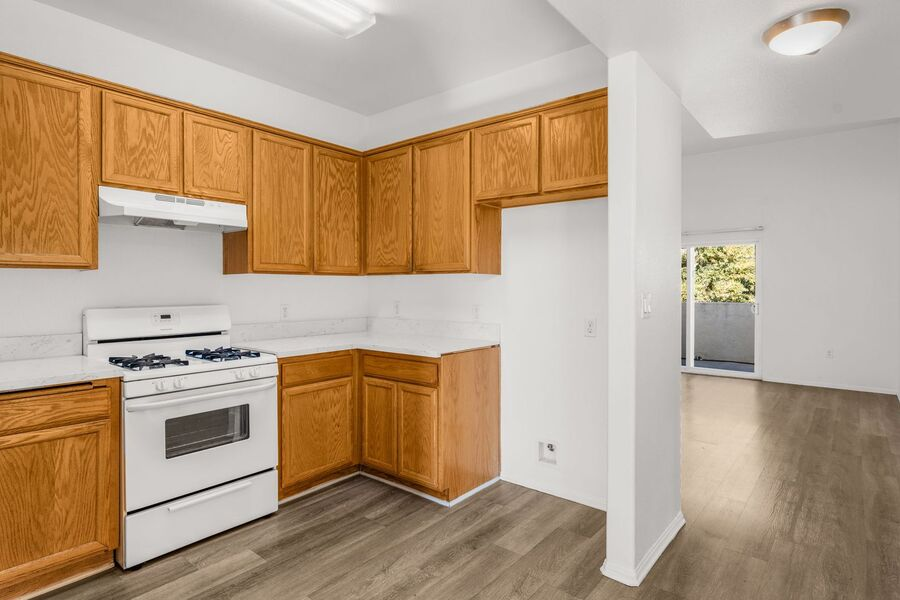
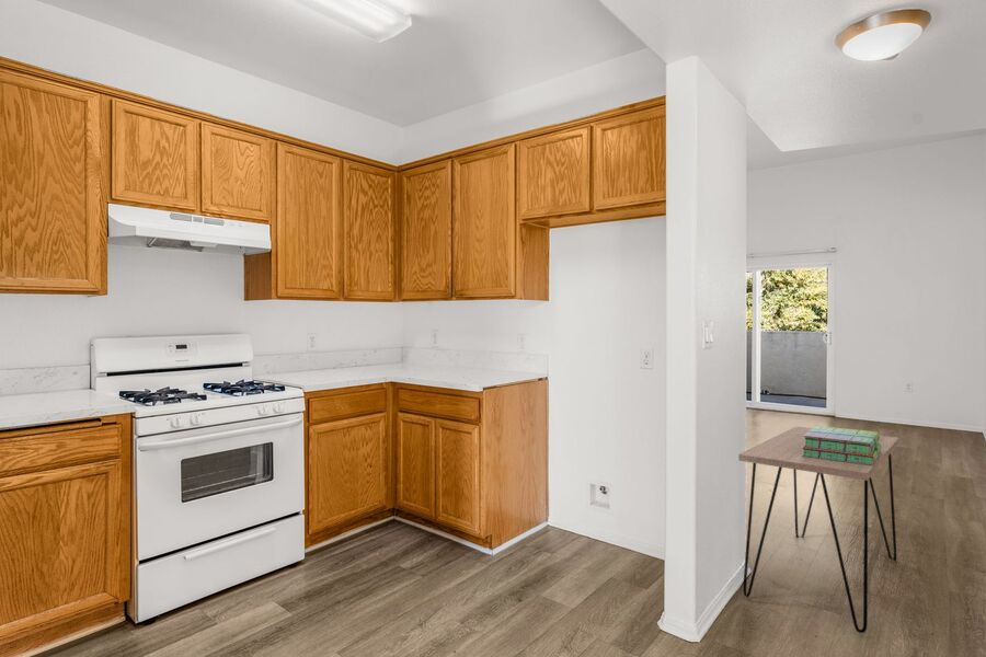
+ stack of books [801,425,881,465]
+ desk [737,426,901,634]
